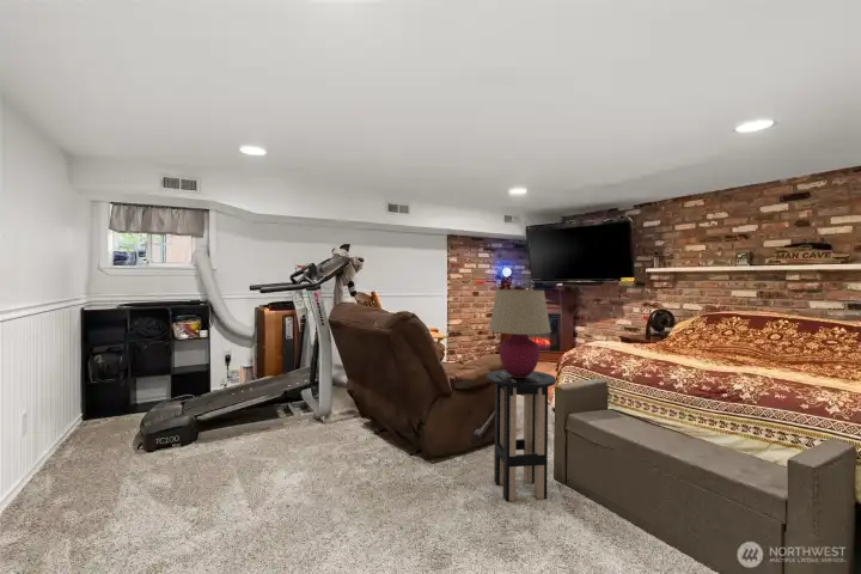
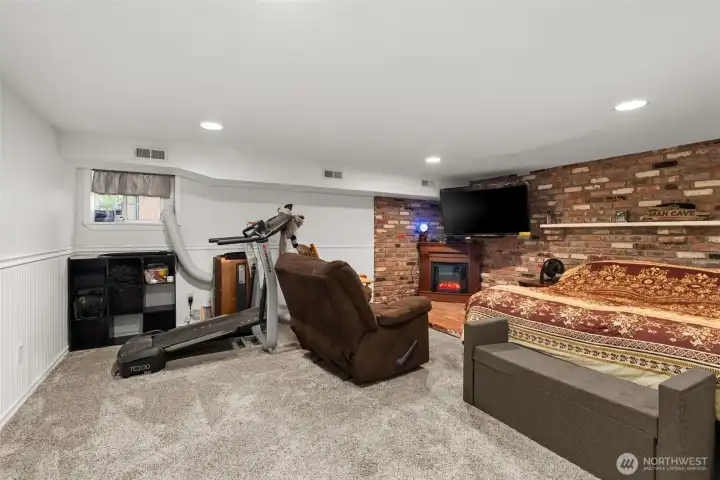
- bar stool [486,368,557,502]
- table lamp [488,288,552,378]
